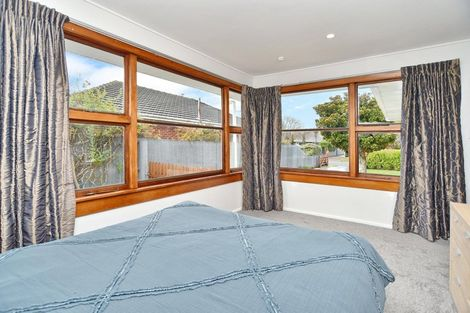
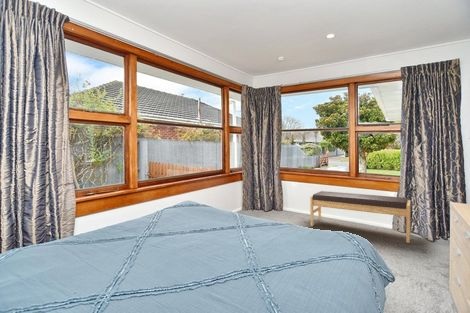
+ bench [309,190,411,244]
